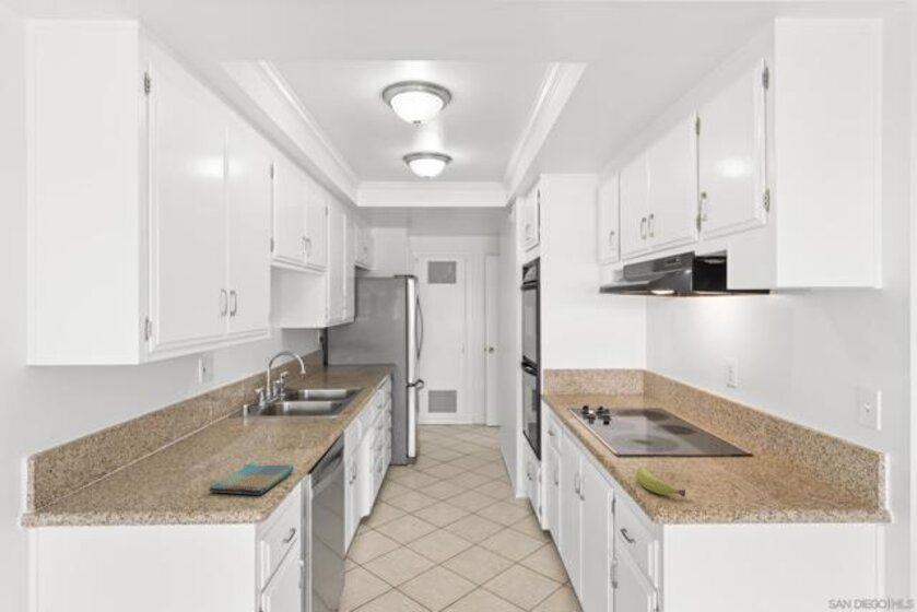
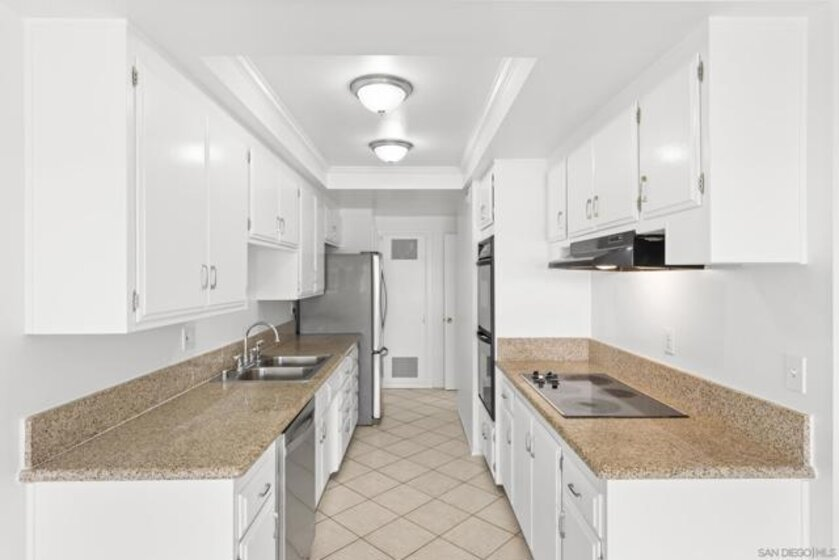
- dish towel [209,462,294,496]
- fruit [635,467,686,498]
